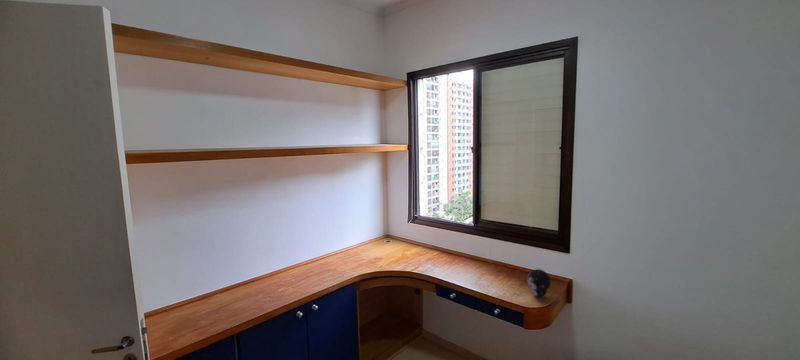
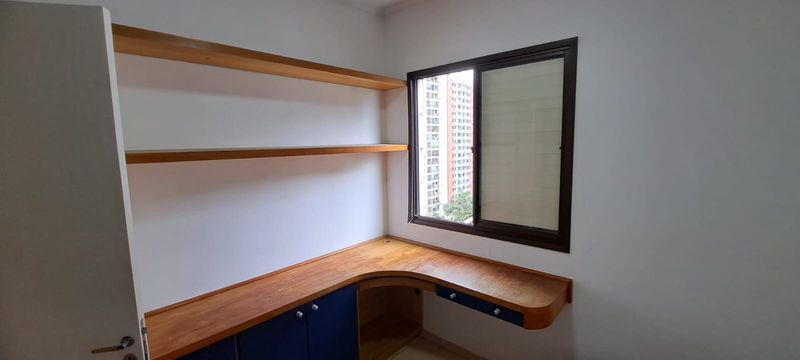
- decorative orb [526,268,552,298]
